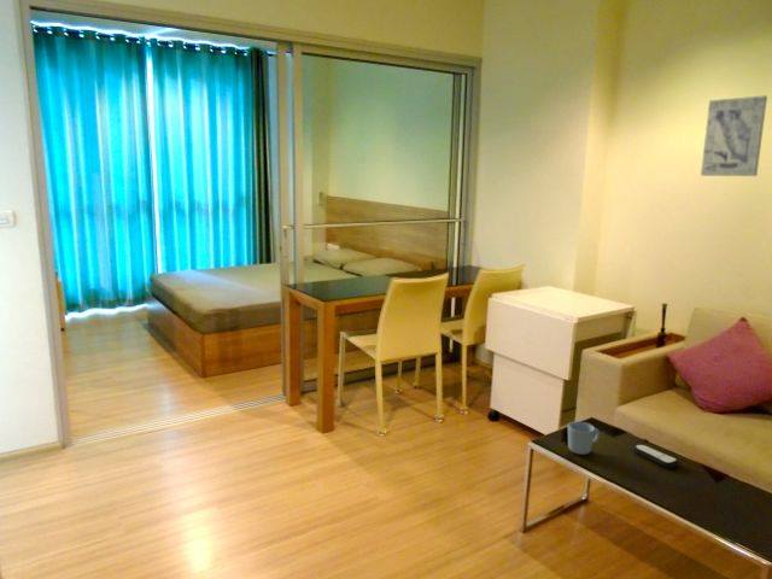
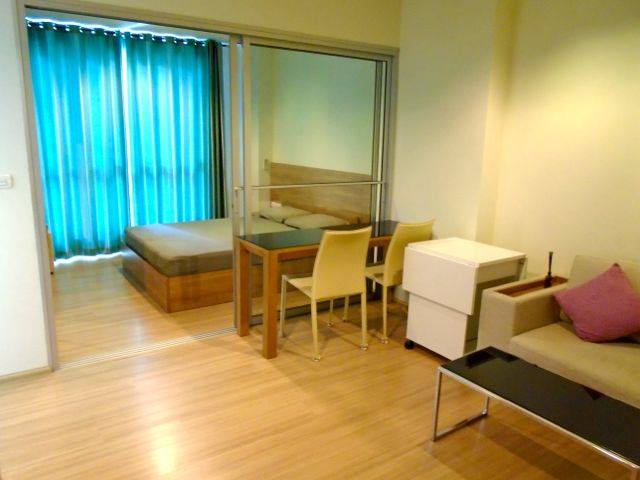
- remote control [632,443,680,469]
- mug [567,421,601,456]
- wall art [700,94,768,177]
